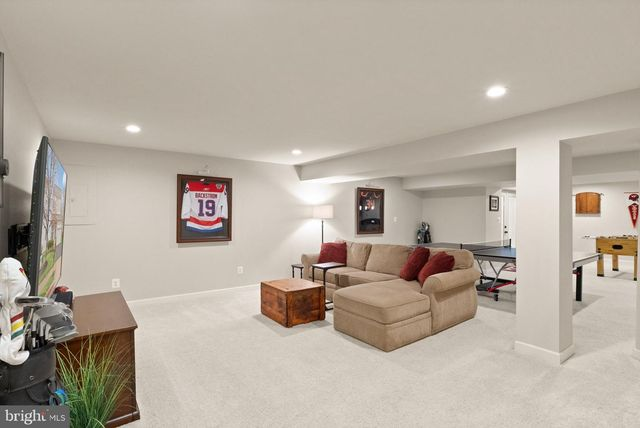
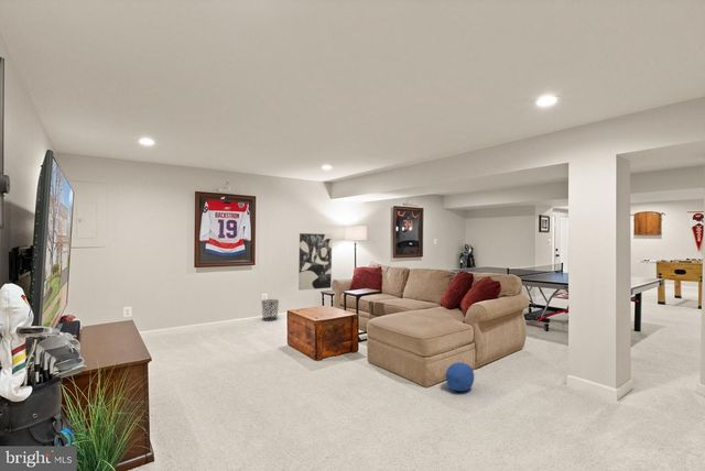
+ wall art [297,232,333,292]
+ waste bin [260,298,280,322]
+ ball [445,361,475,392]
